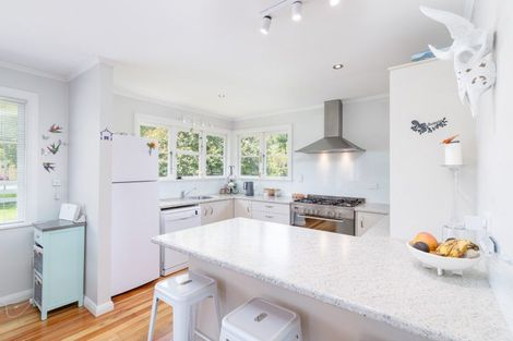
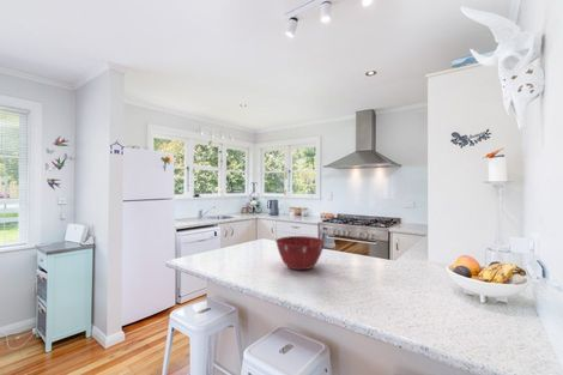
+ mixing bowl [274,235,326,271]
